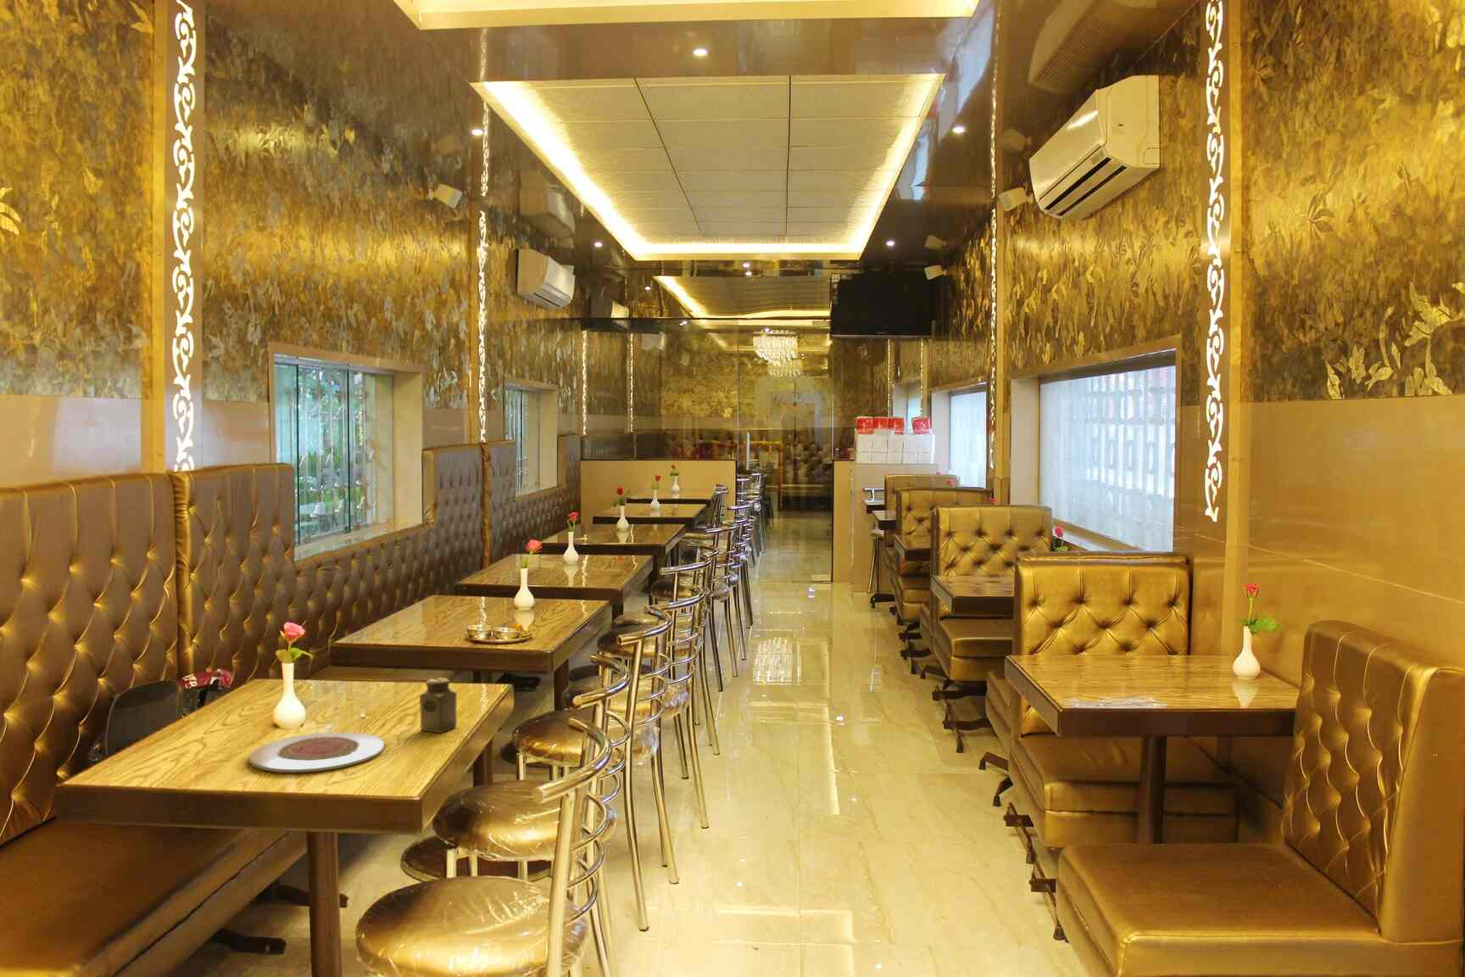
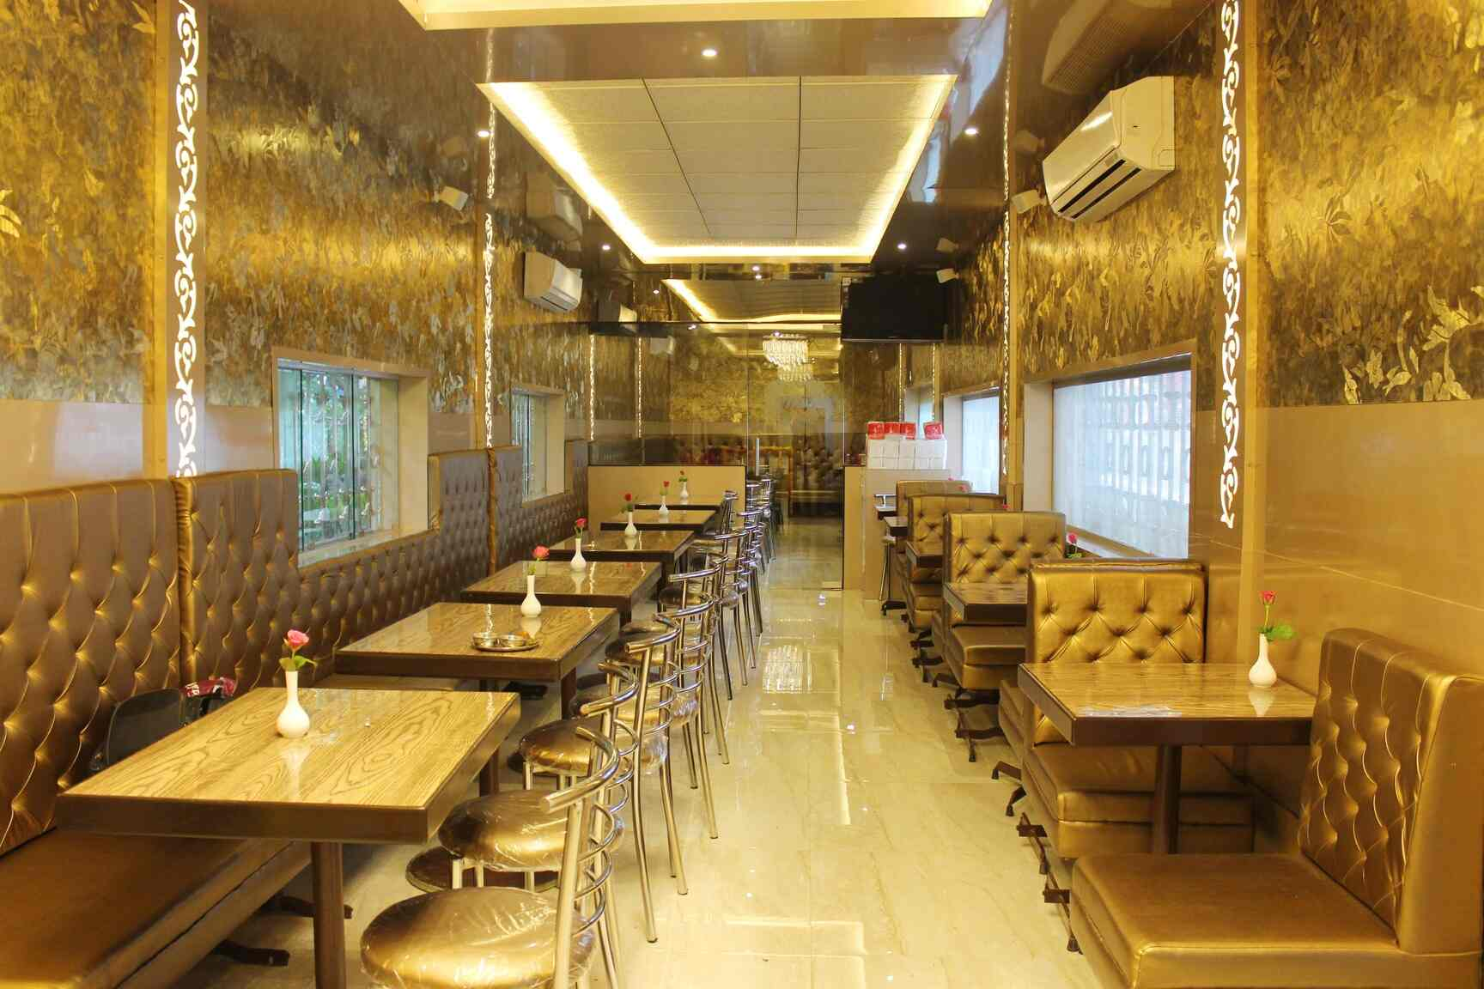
- plate [249,731,385,773]
- salt shaker [419,677,458,734]
